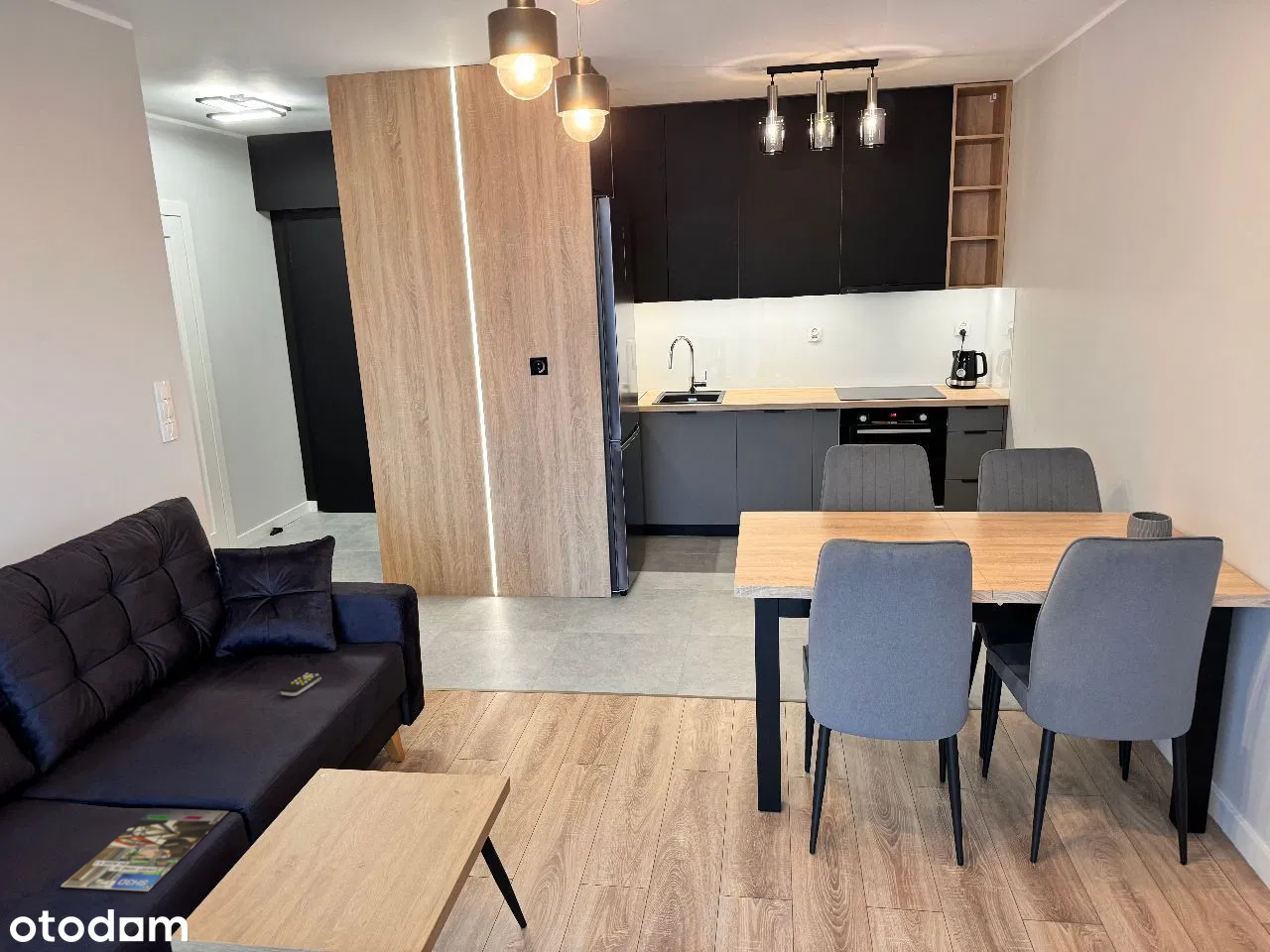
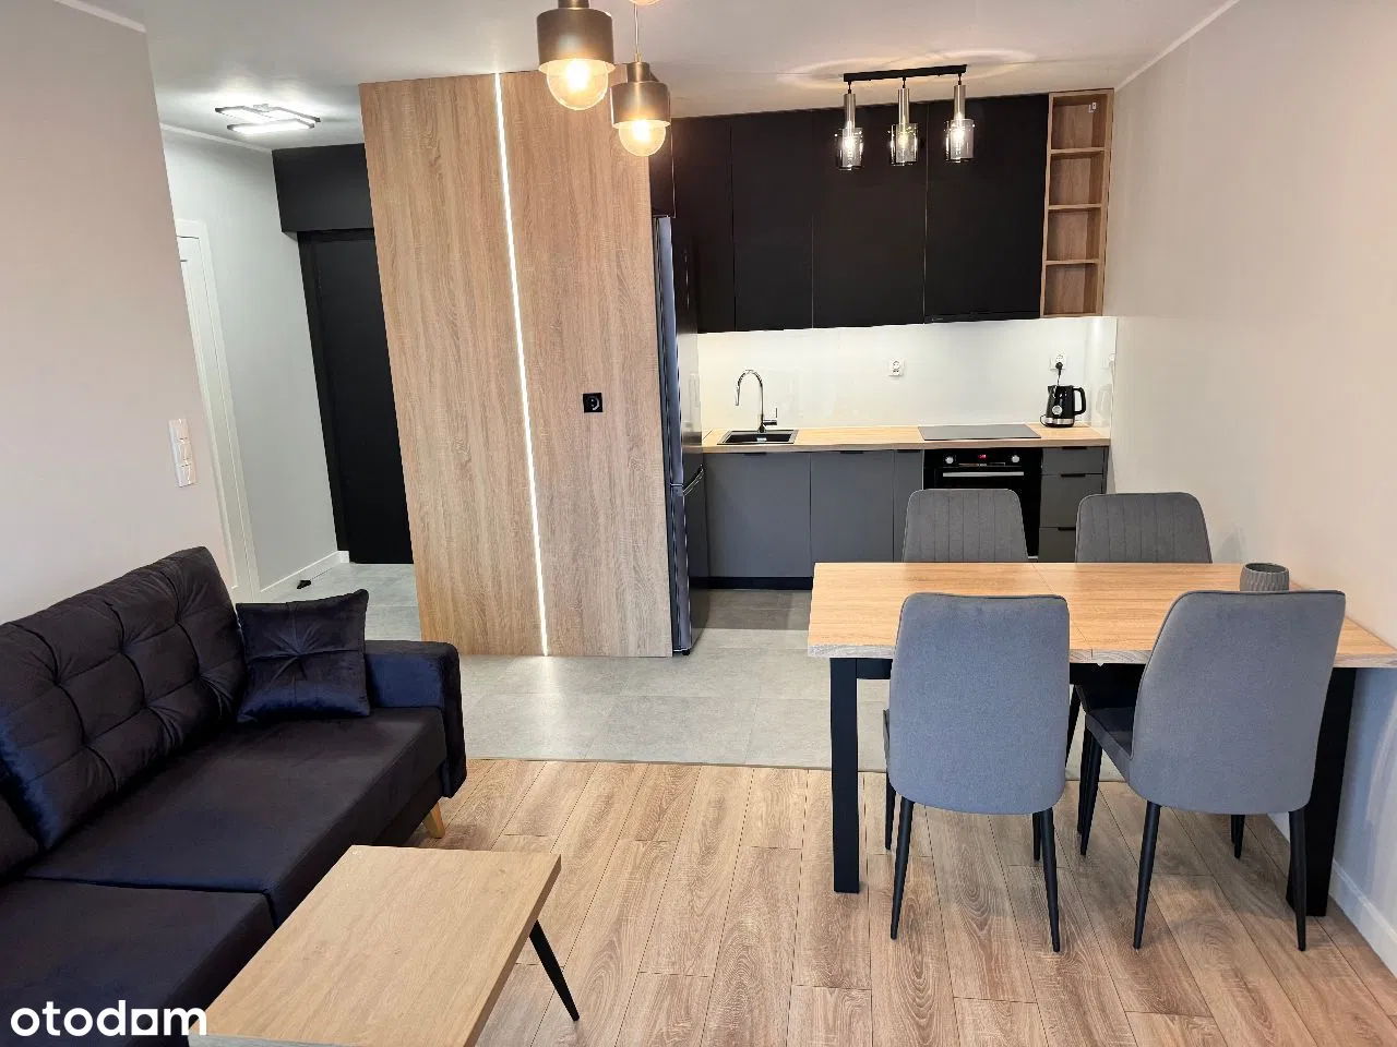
- remote control [280,672,321,697]
- magazine [61,807,230,892]
